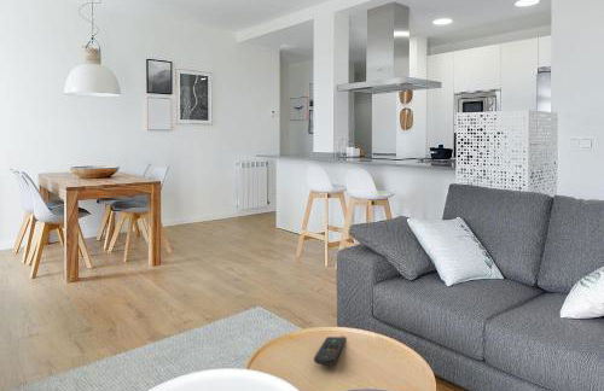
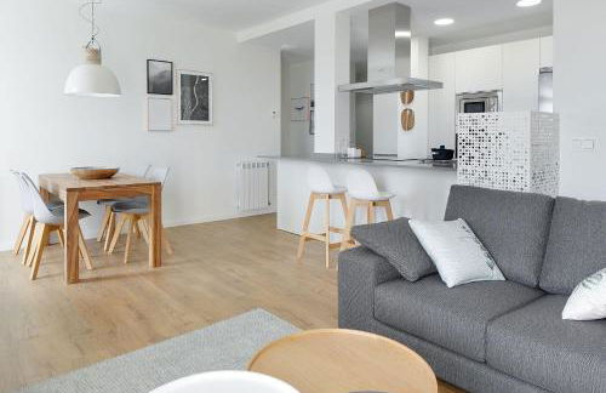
- remote control [313,334,348,367]
